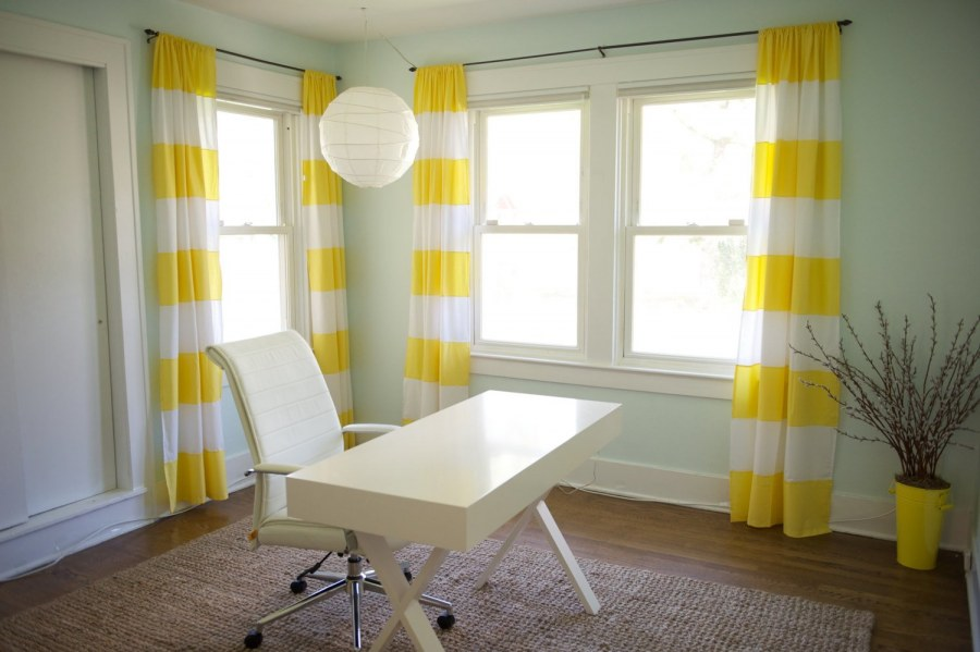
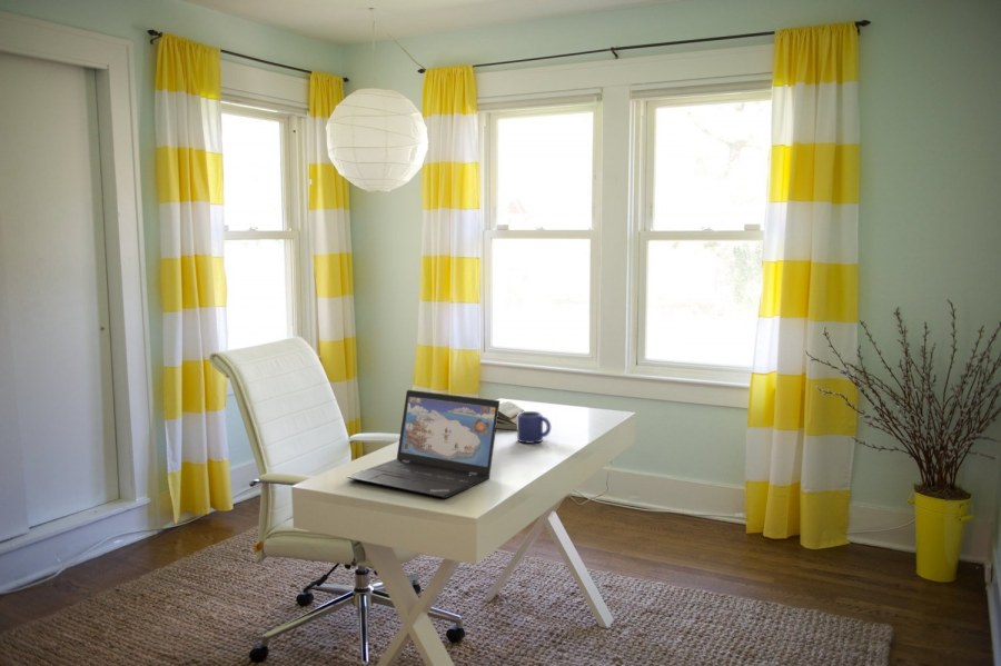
+ mug [516,410,552,445]
+ laptop [346,389,500,499]
+ book [496,400,525,431]
